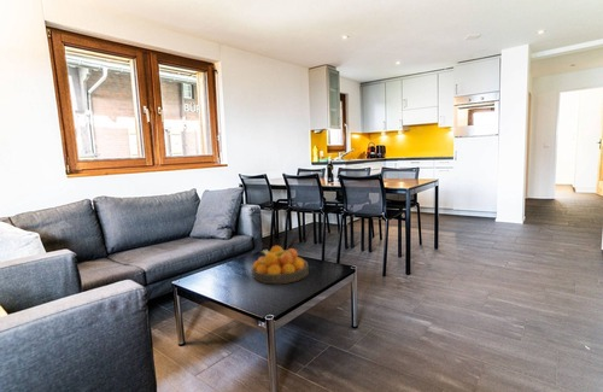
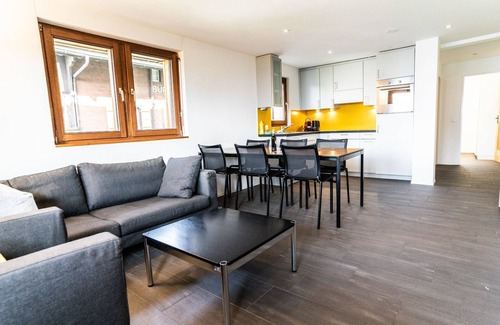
- fruit bowl [251,245,310,285]
